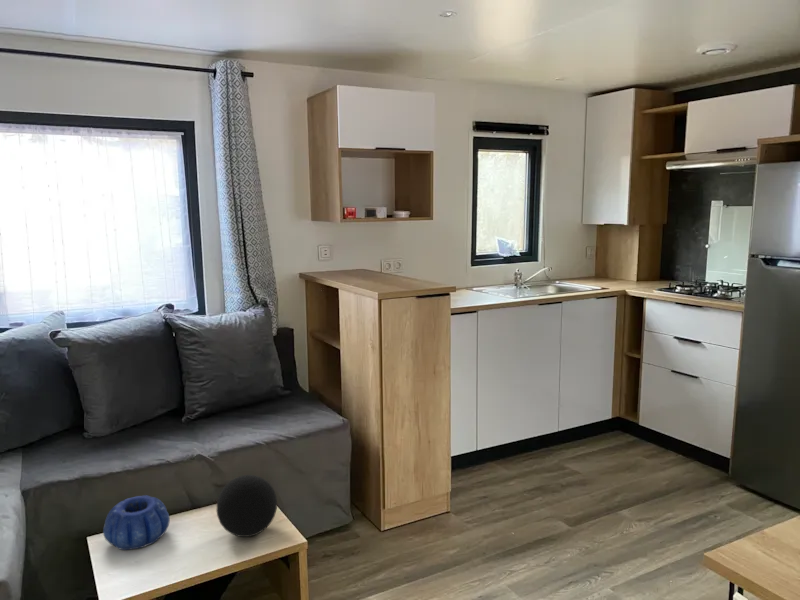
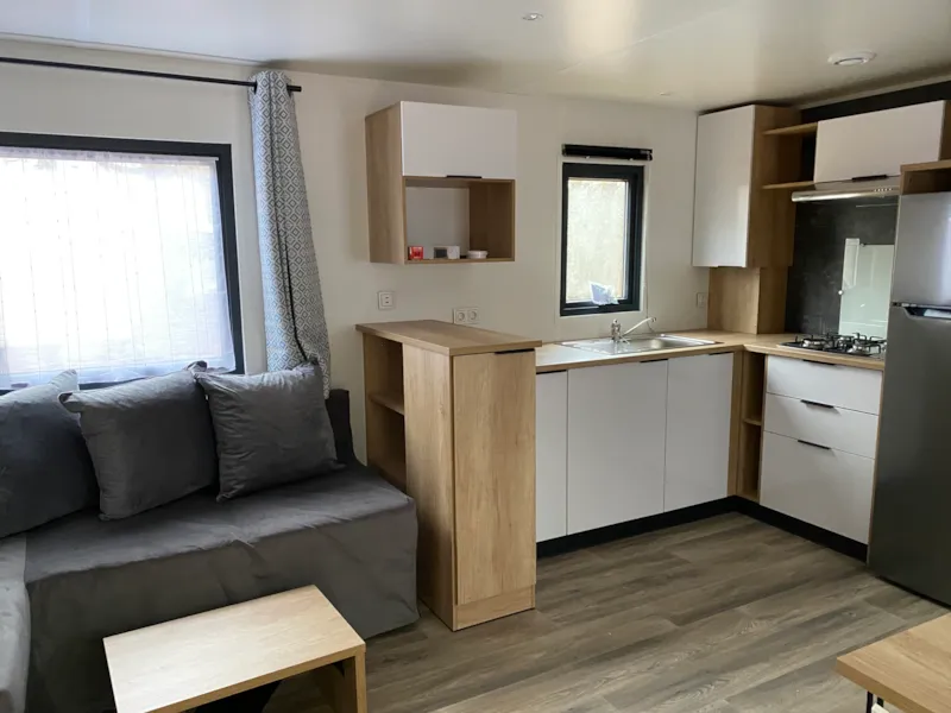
- decorative bowl [102,494,171,551]
- decorative orb [215,474,278,538]
